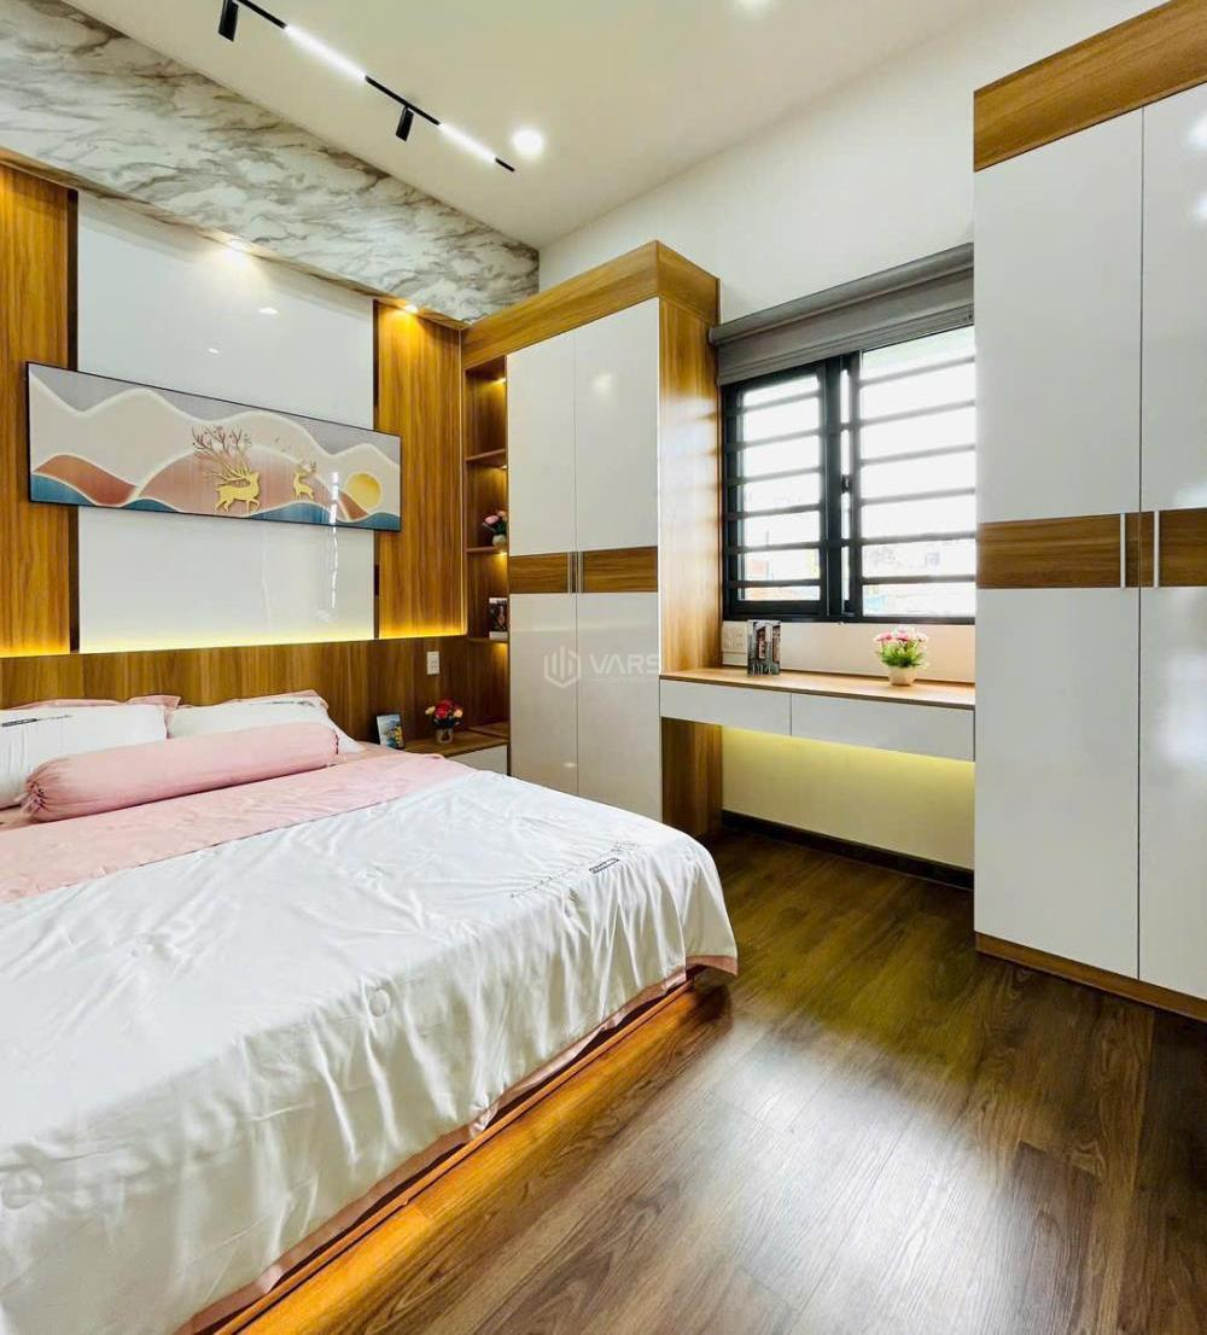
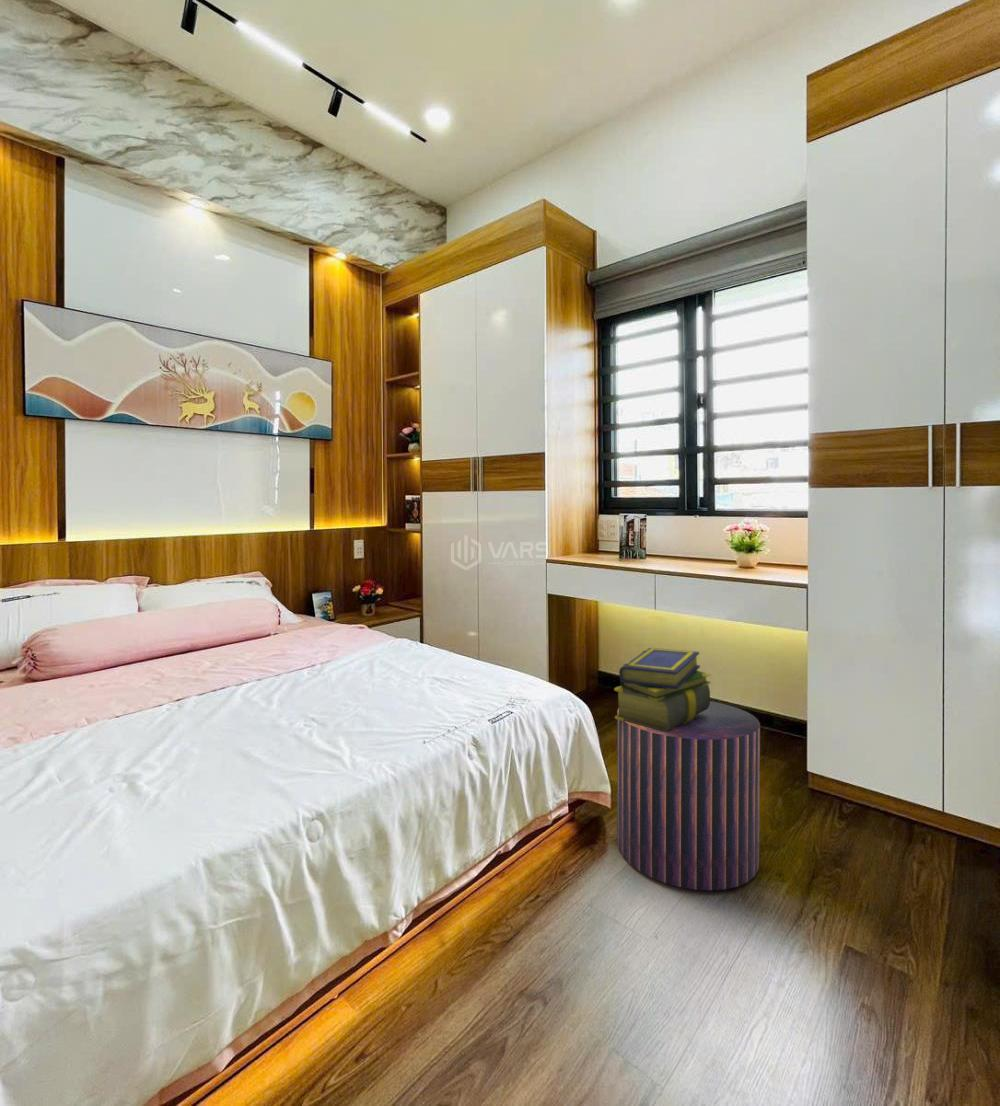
+ pouf [616,700,761,891]
+ stack of books [613,647,712,732]
